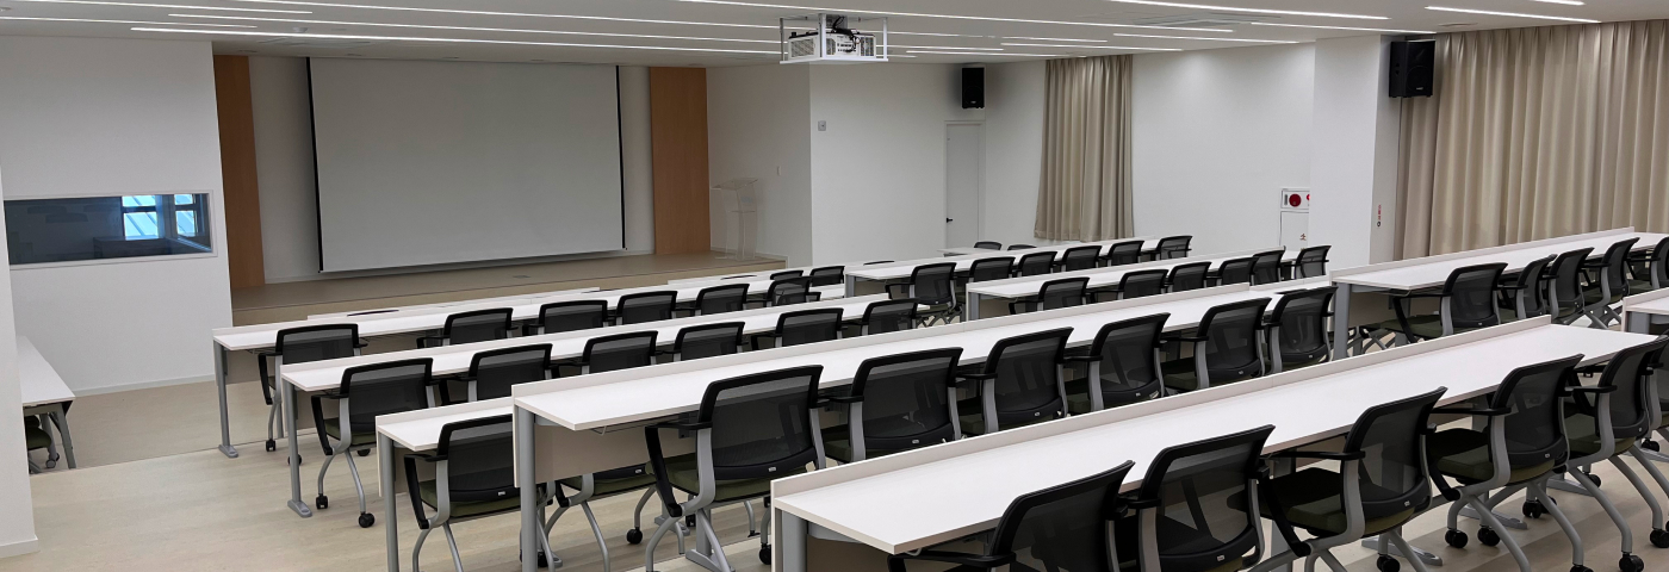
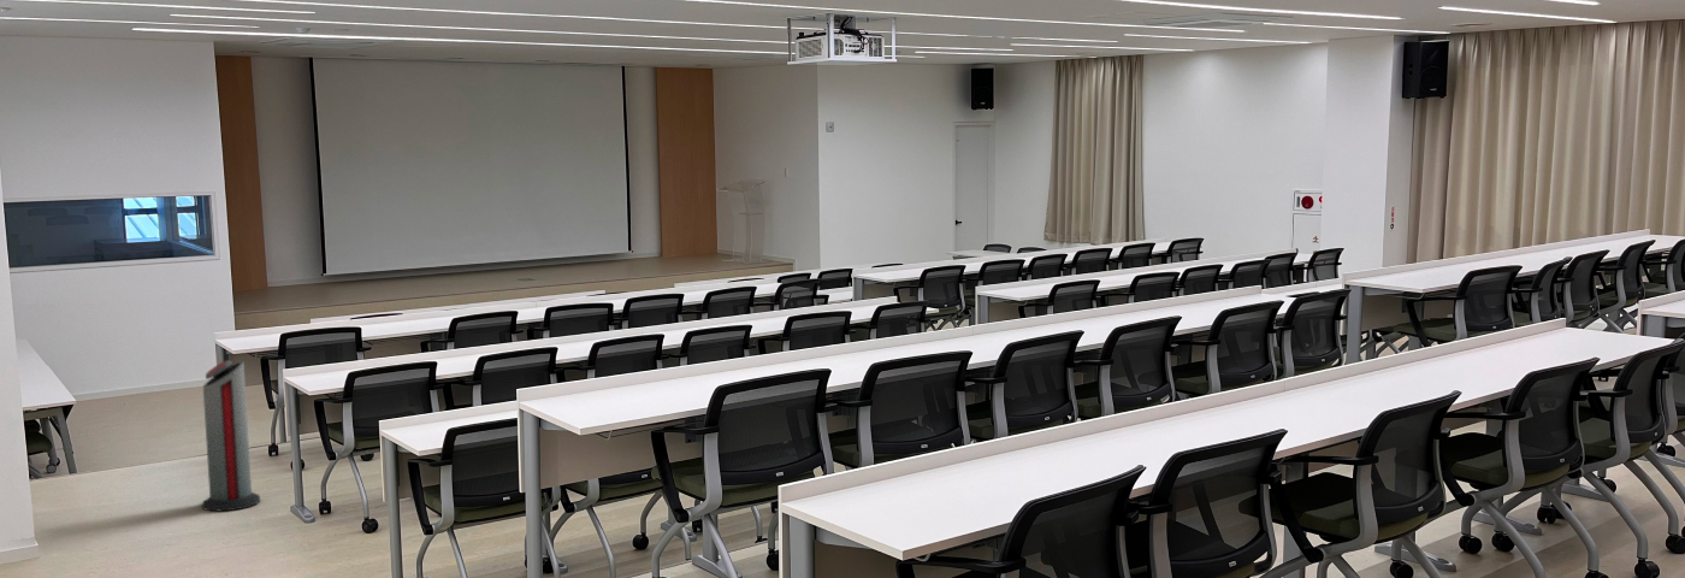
+ air purifier [201,359,261,513]
